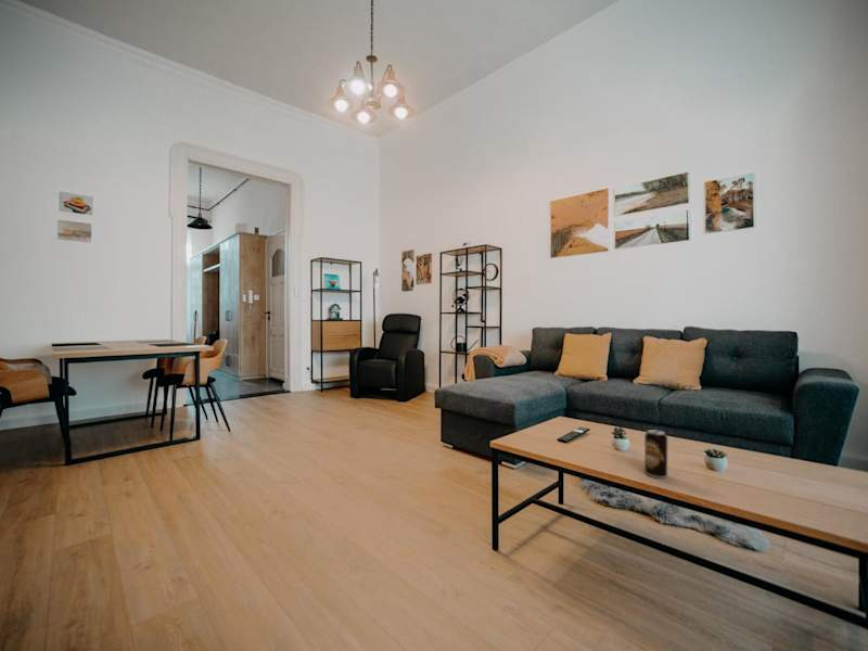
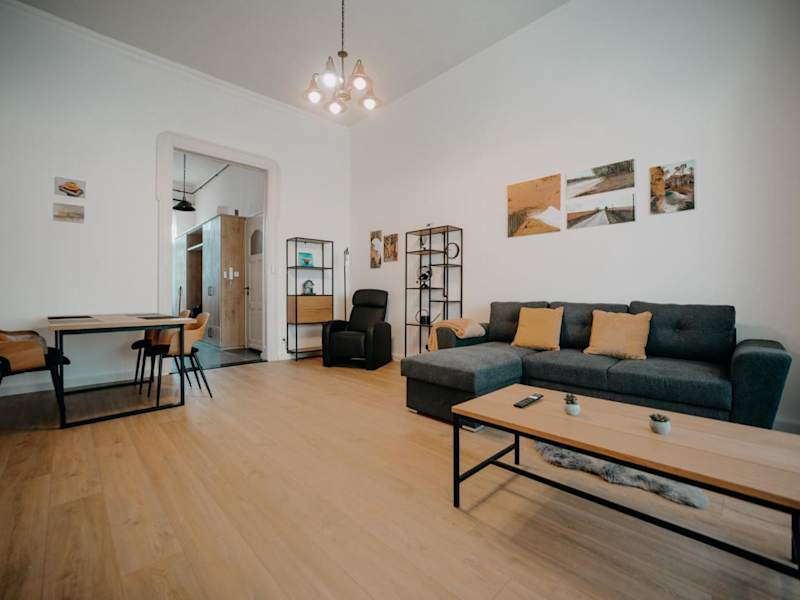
- beverage can [643,429,668,480]
